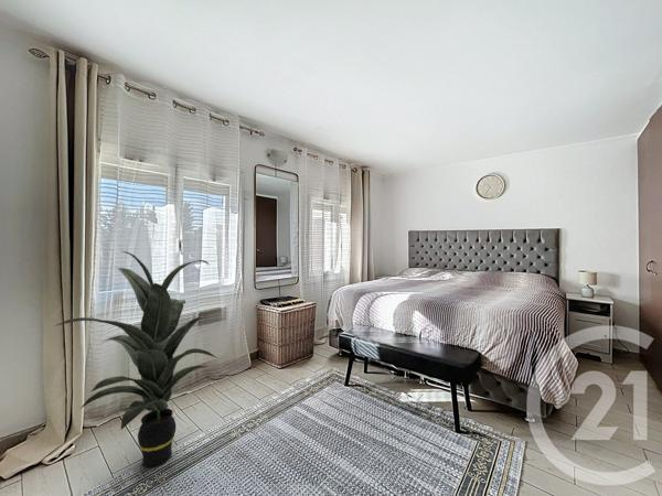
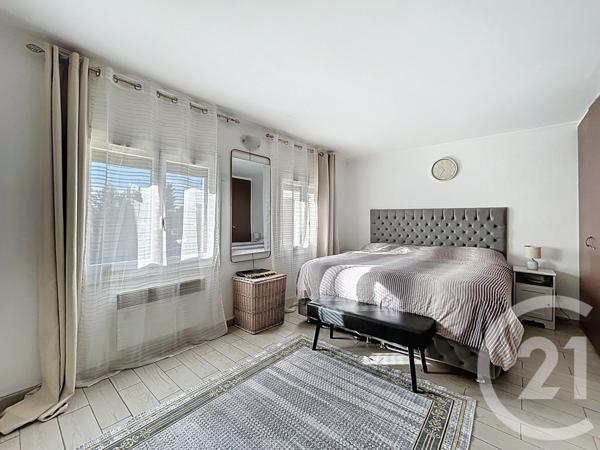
- indoor plant [53,250,218,468]
